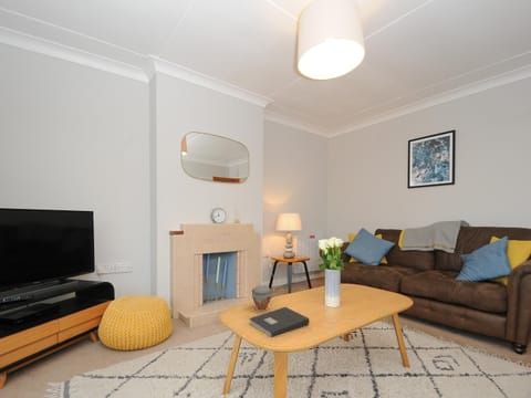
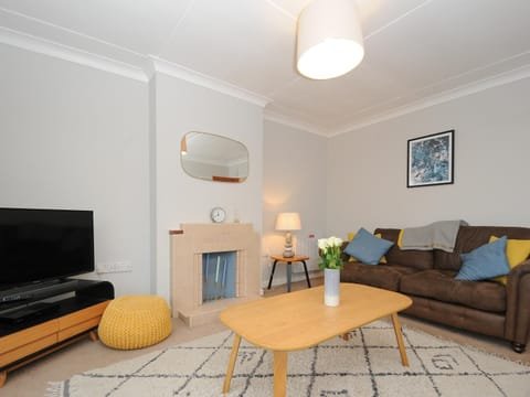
- jar [251,284,273,311]
- book [248,306,311,338]
